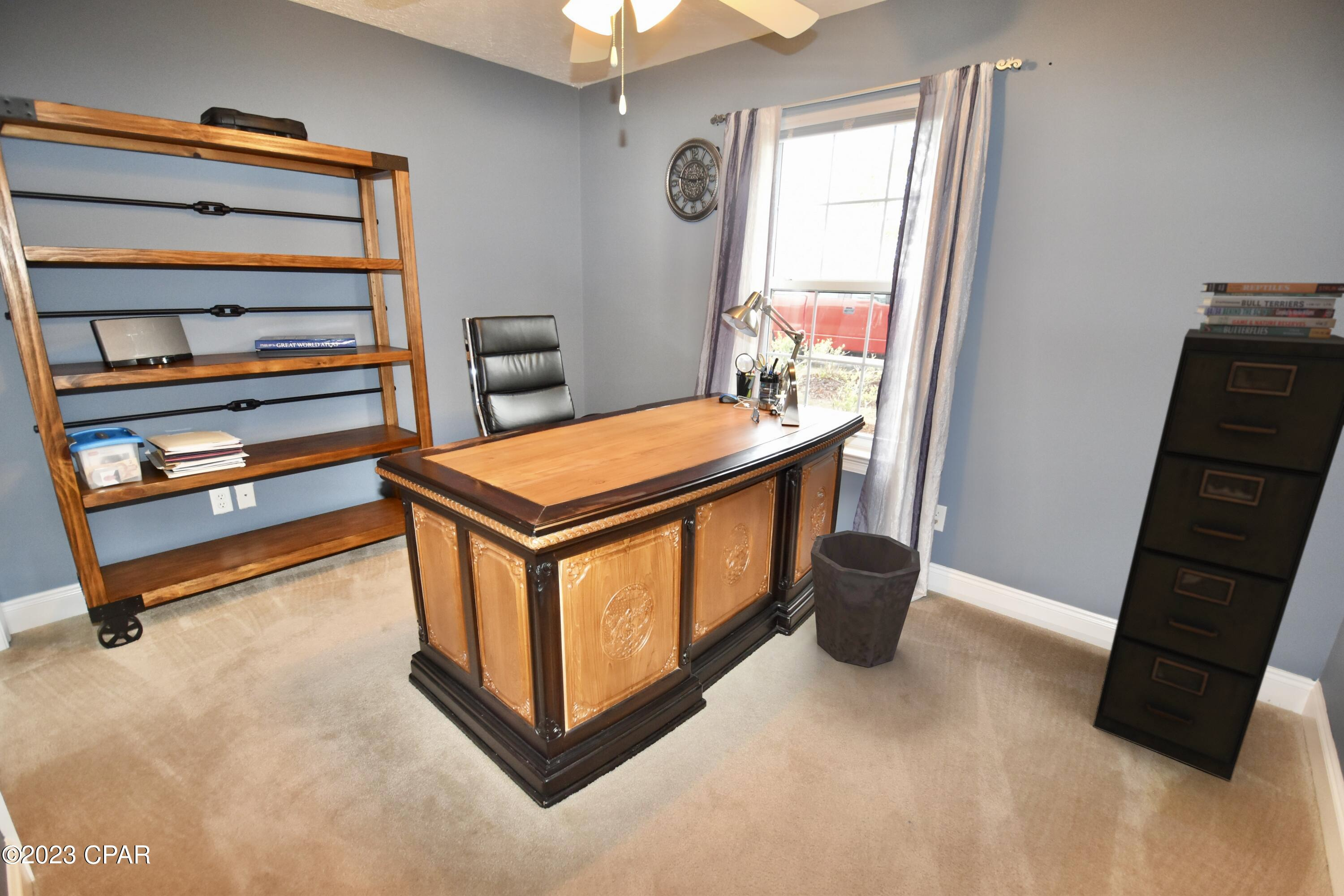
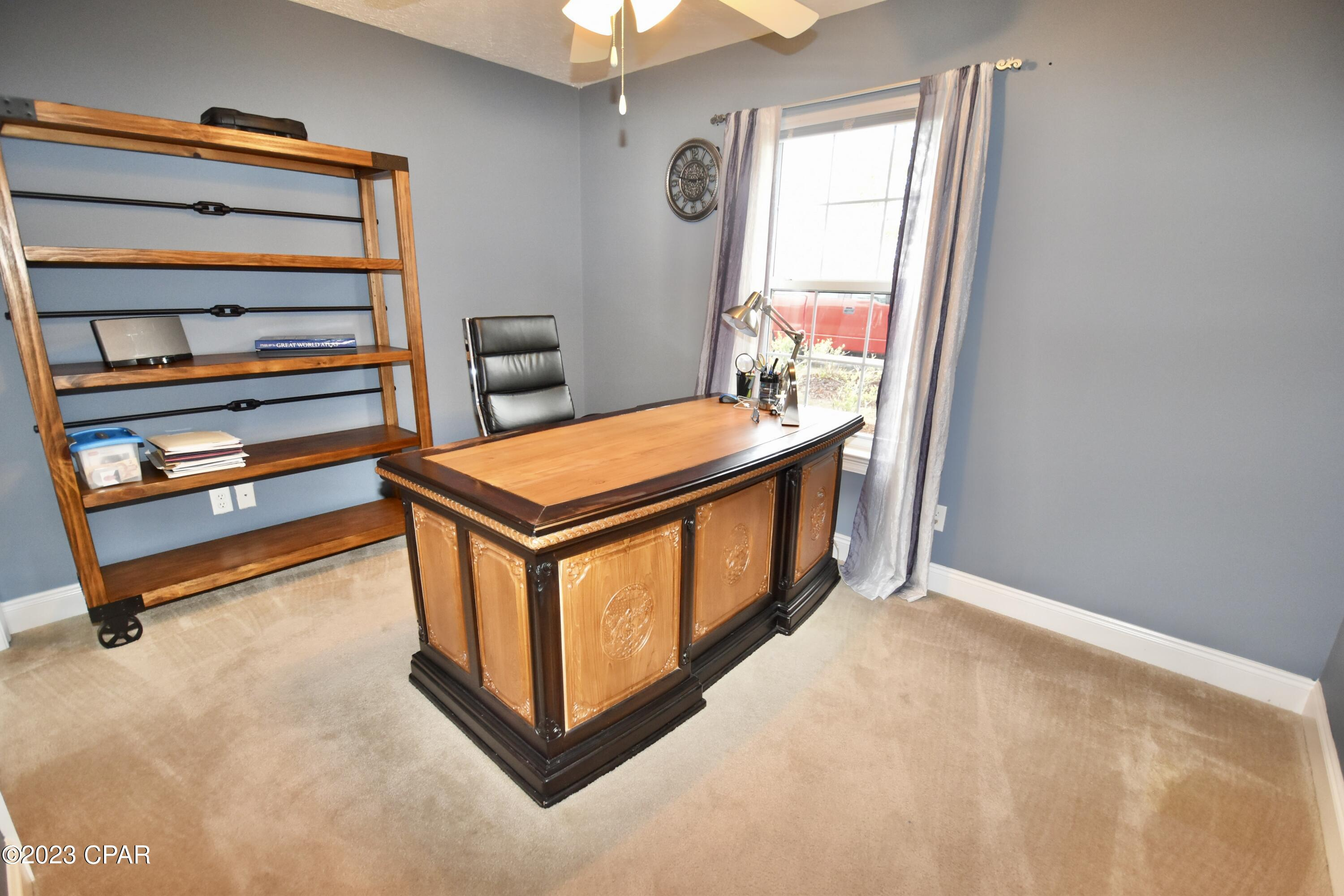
- book stack [1193,282,1344,339]
- filing cabinet [1092,328,1344,782]
- waste bin [810,530,921,668]
